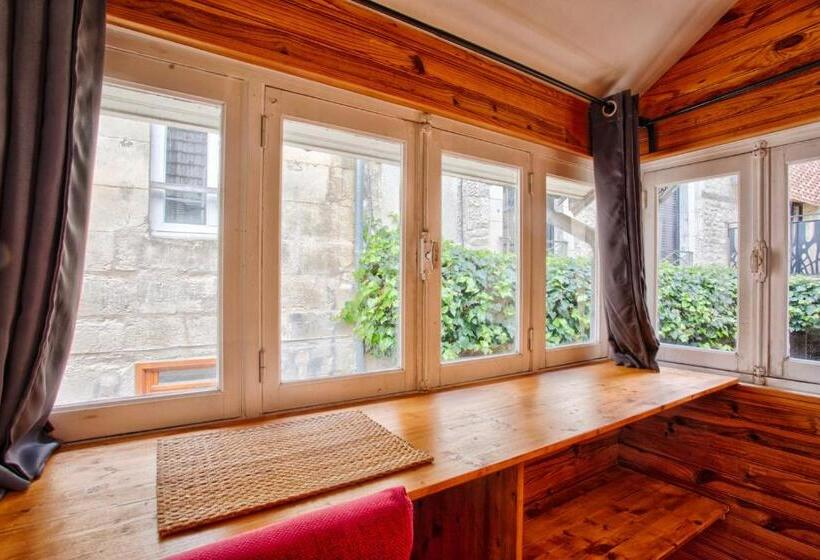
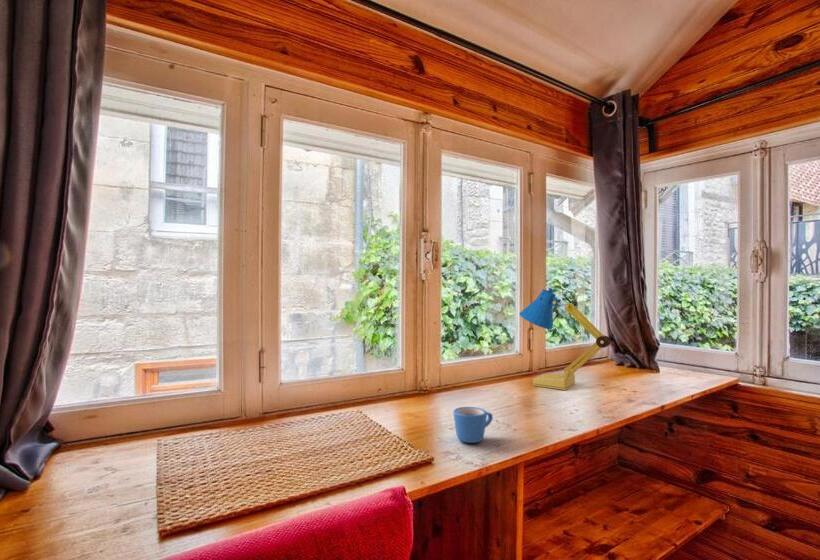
+ mug [452,406,494,444]
+ desk lamp [519,287,612,391]
